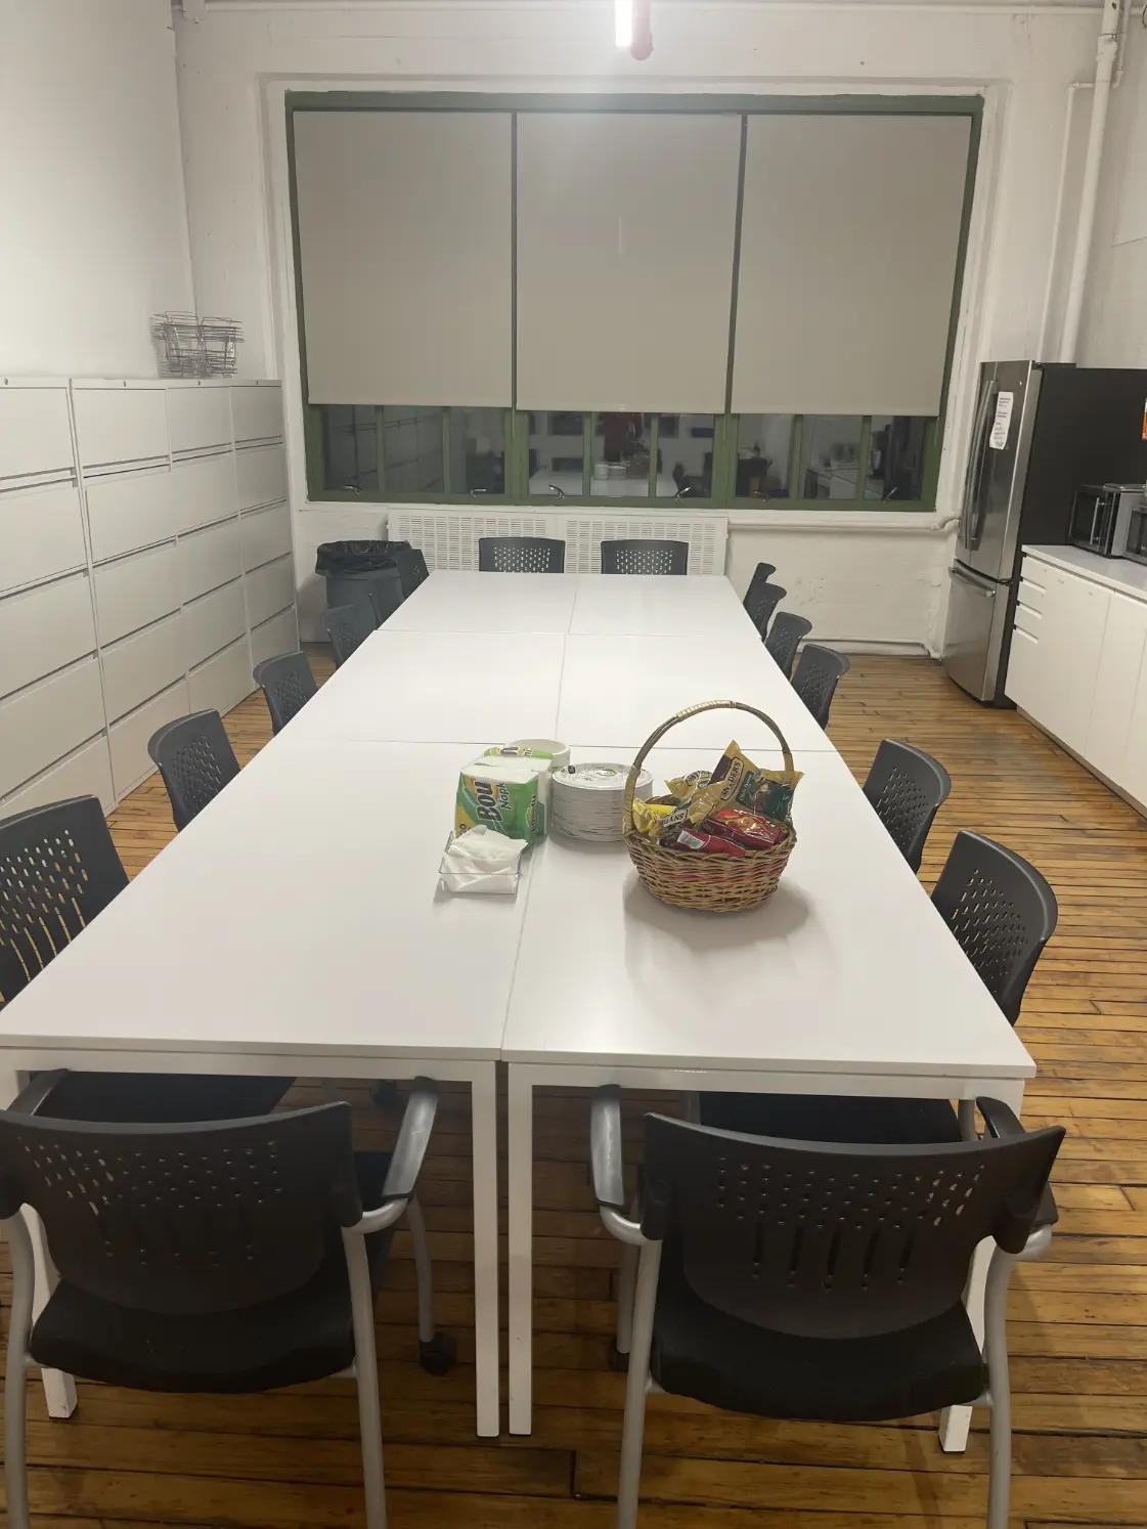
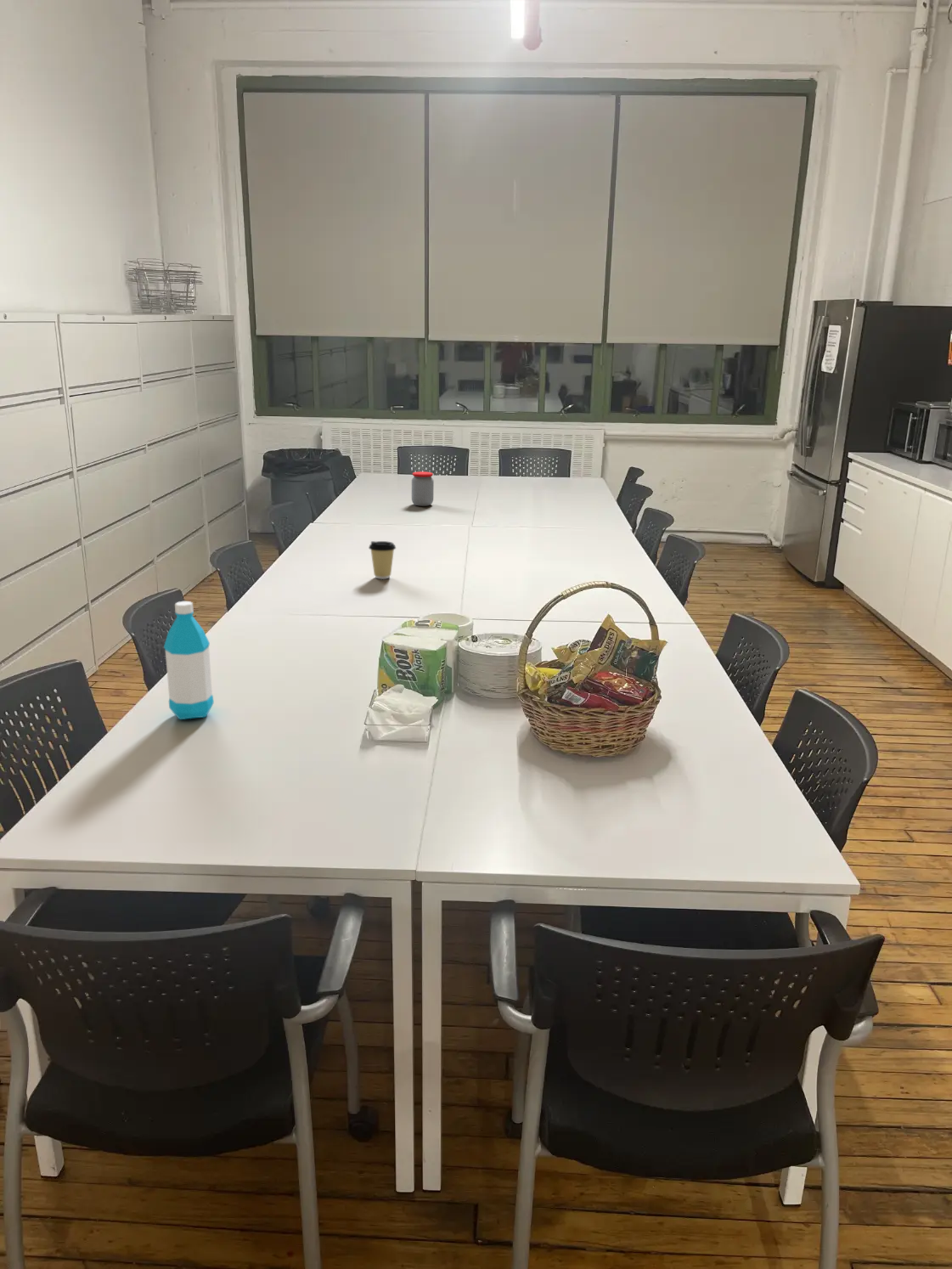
+ coffee cup [368,540,397,580]
+ water bottle [163,601,214,720]
+ jar [411,471,435,507]
